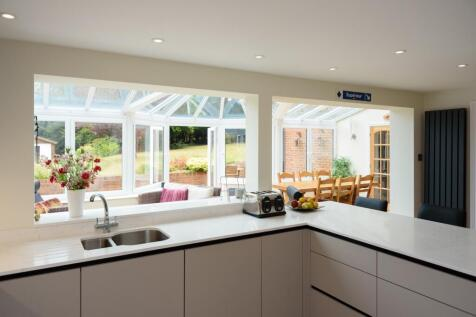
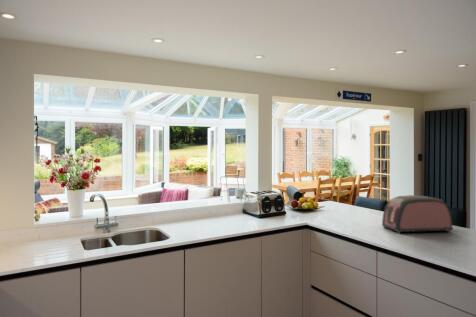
+ toaster [381,194,454,234]
